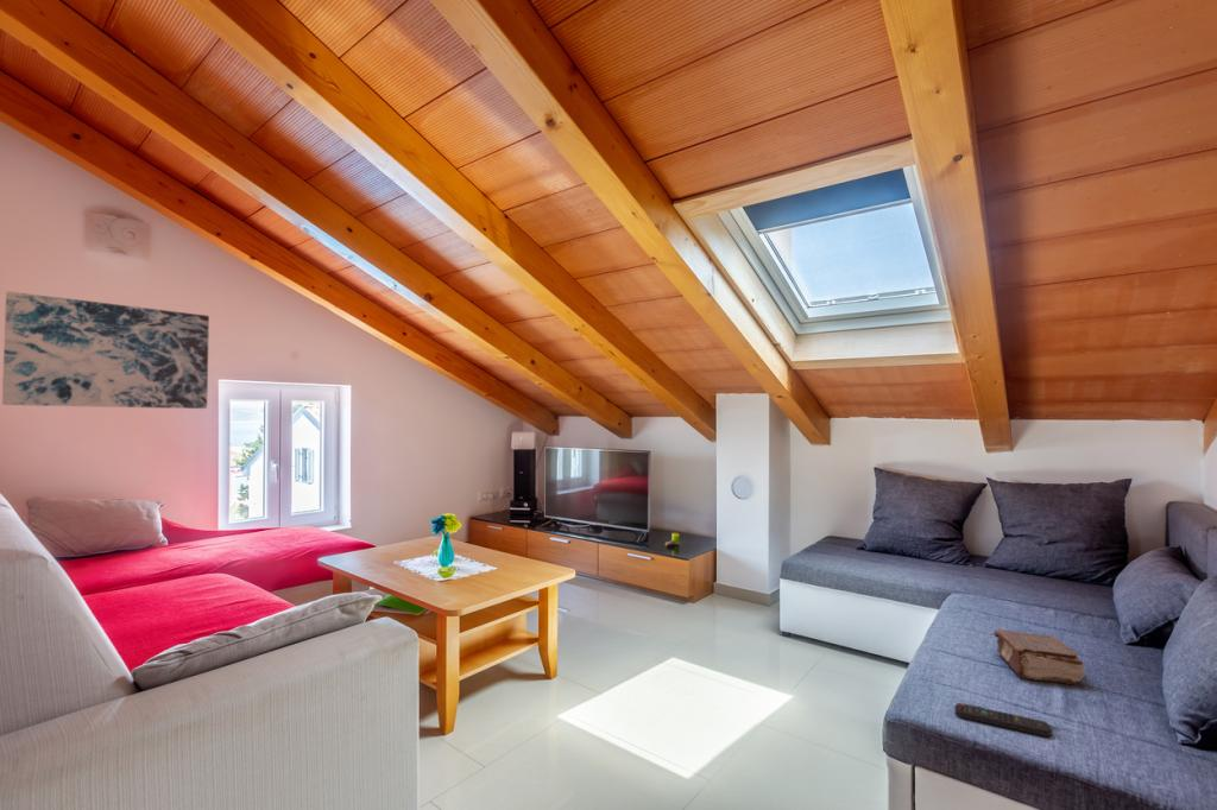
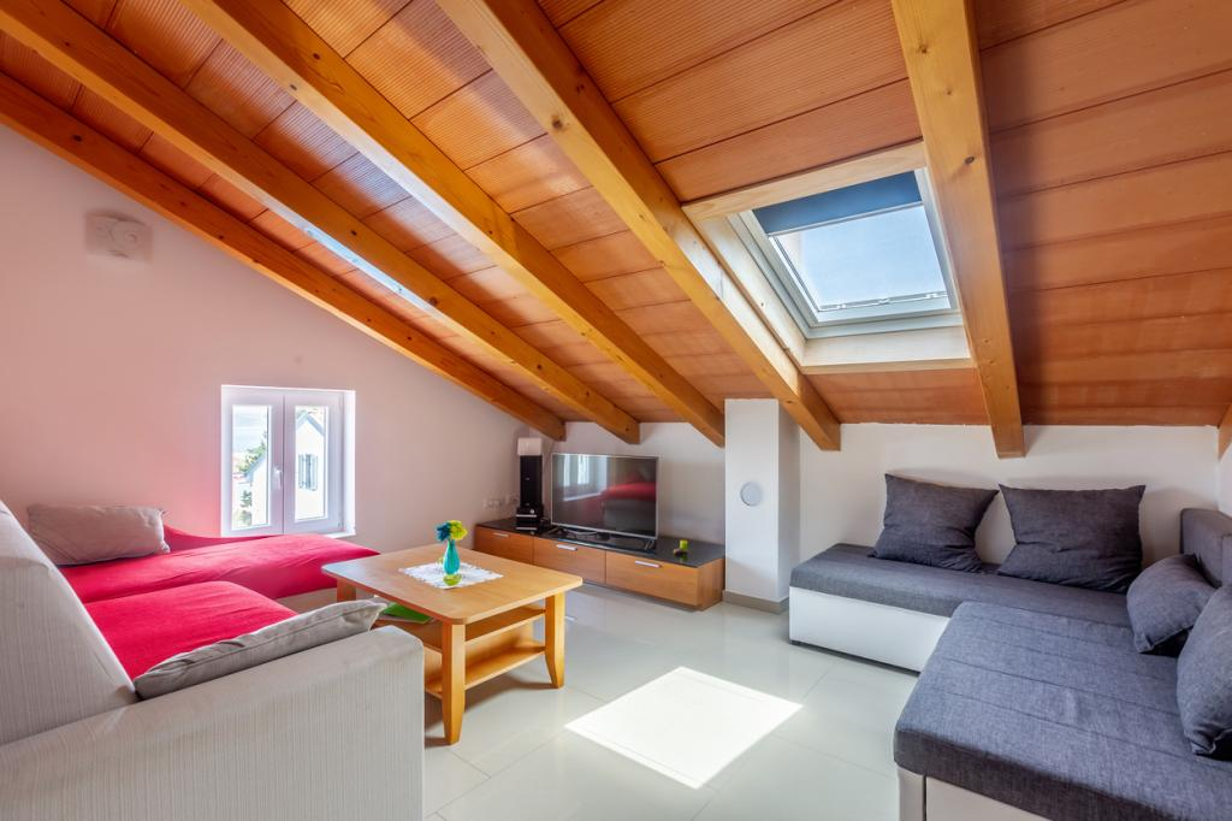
- wall art [1,290,210,410]
- book [992,628,1086,686]
- remote control [953,702,1053,738]
